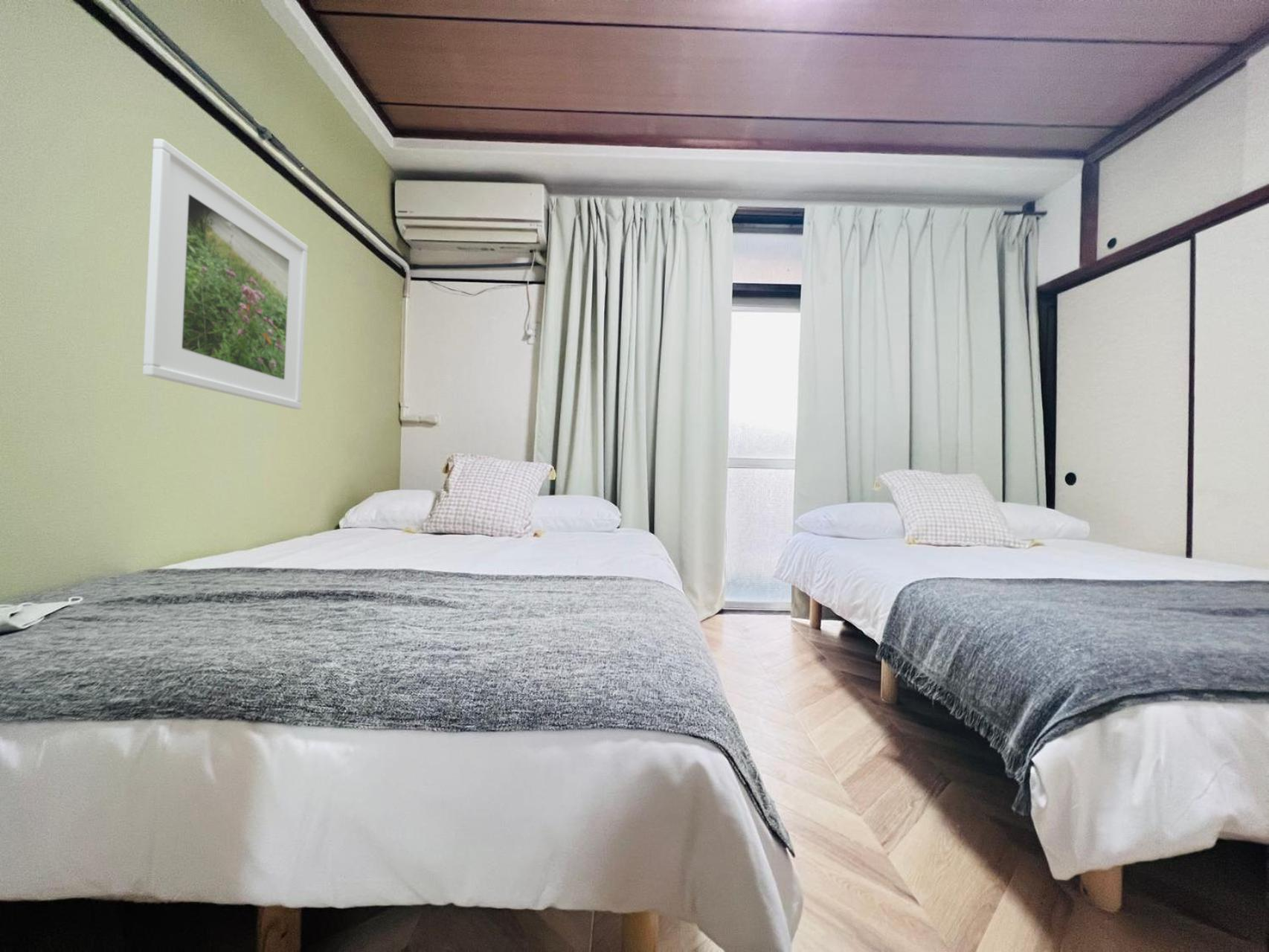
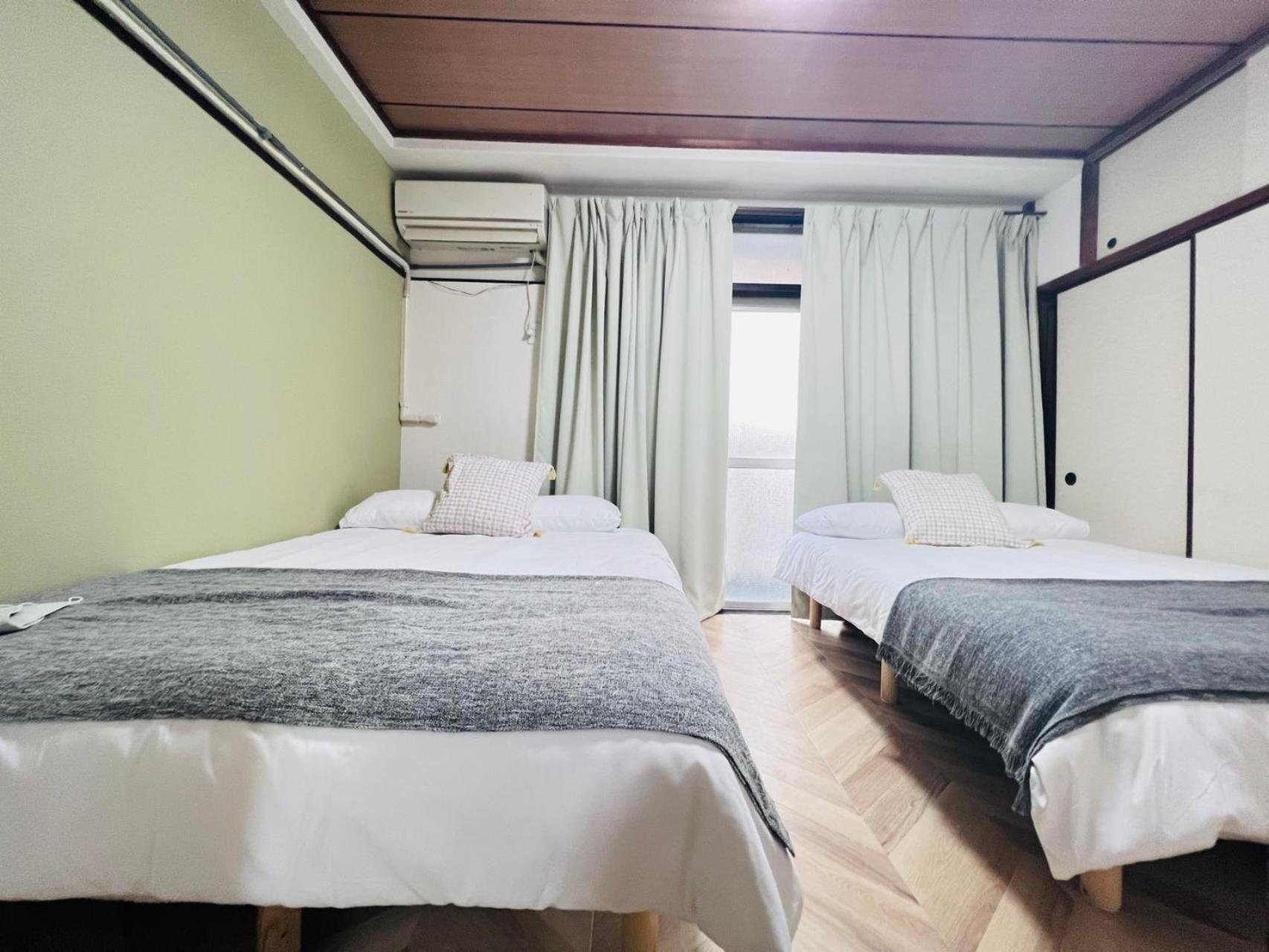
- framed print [142,138,309,410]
